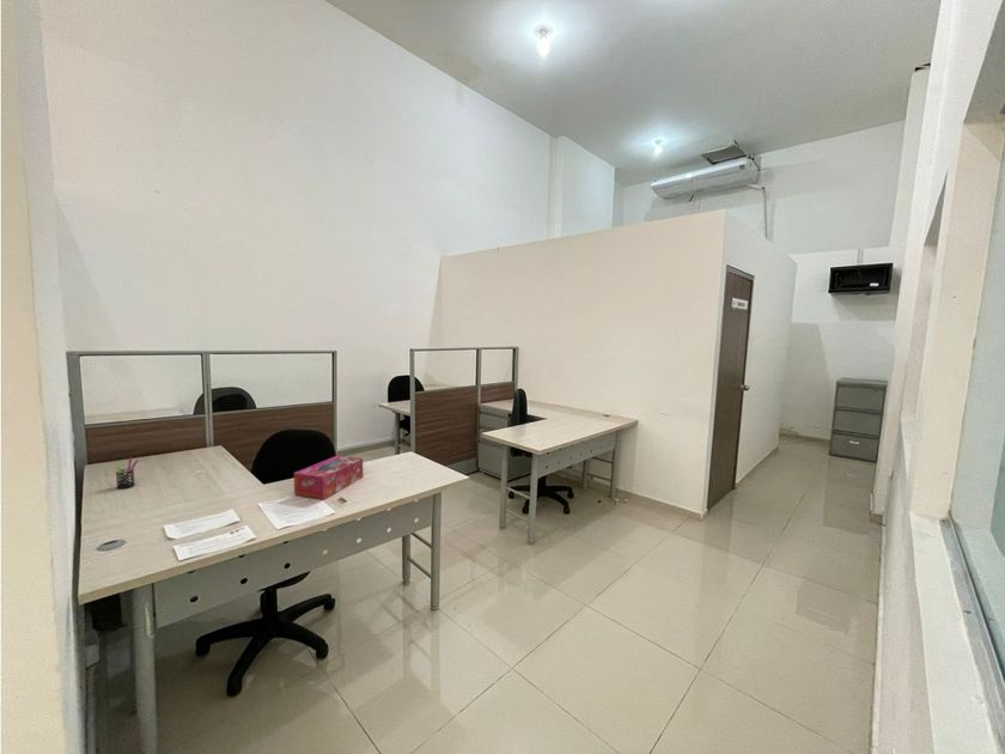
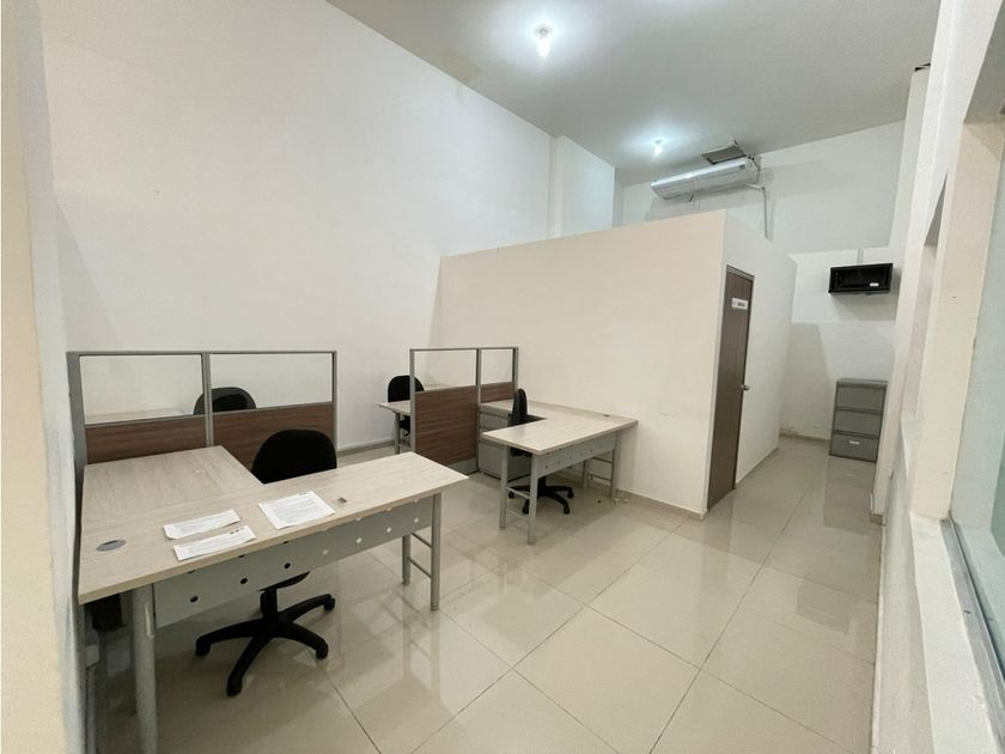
- tissue box [293,455,364,500]
- pen holder [112,456,139,490]
